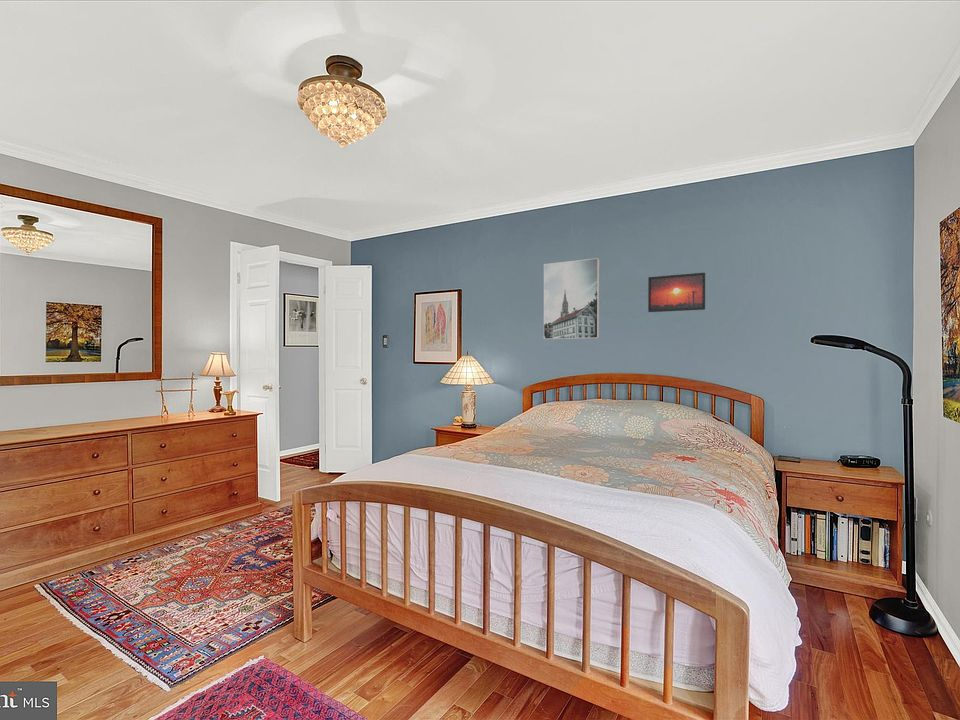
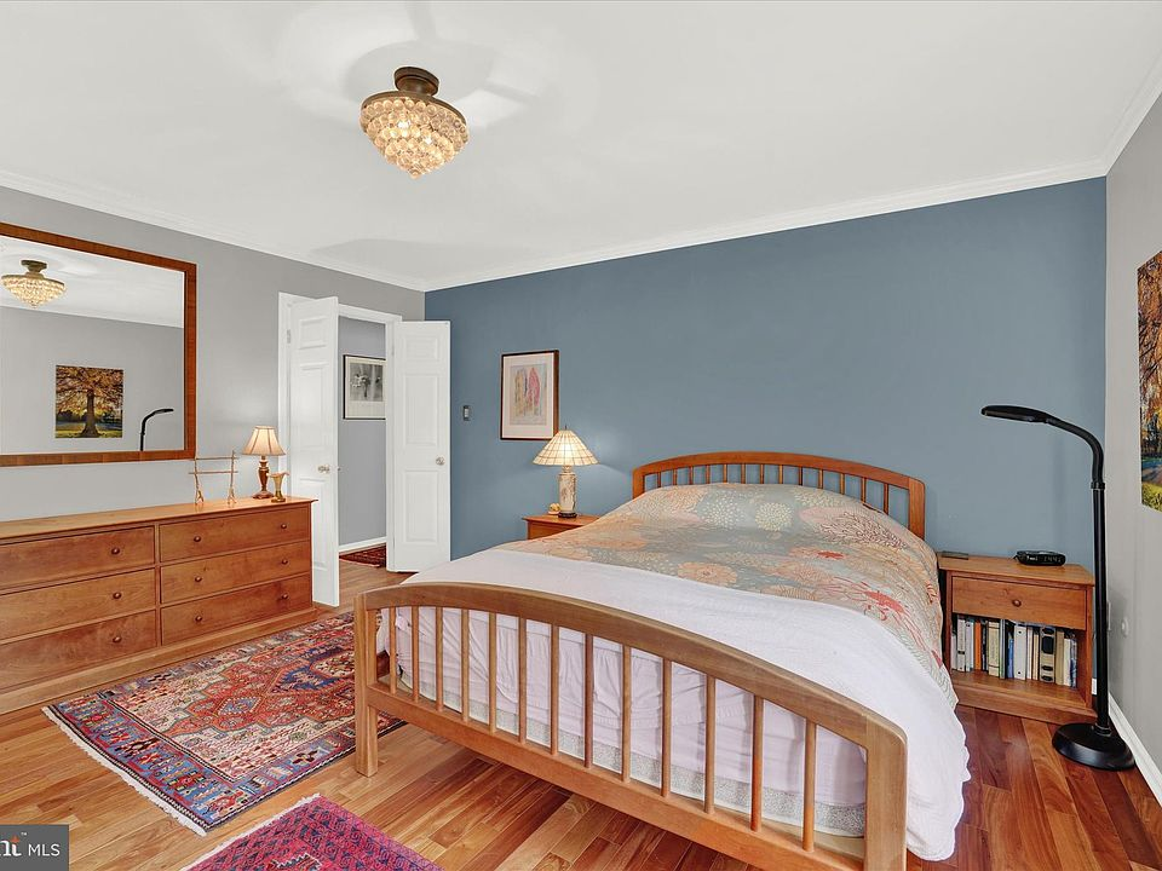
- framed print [647,271,706,313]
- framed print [543,257,600,340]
